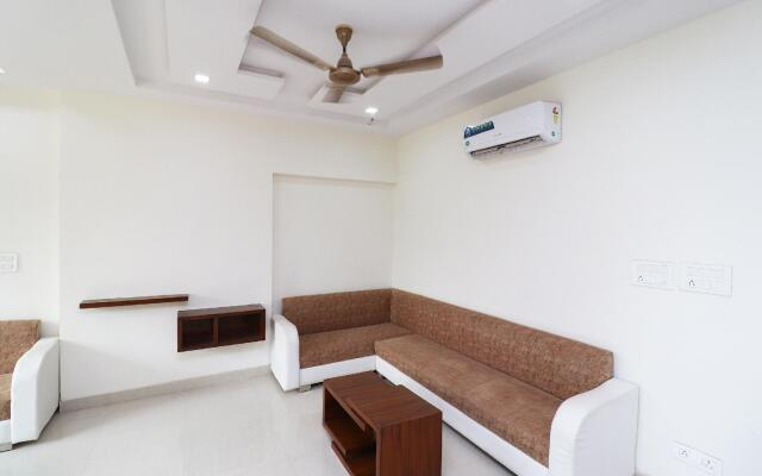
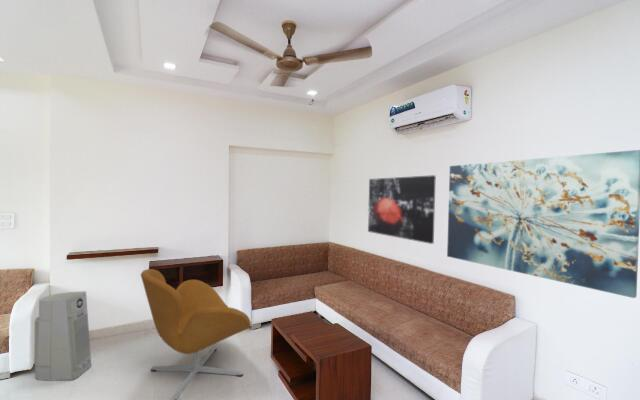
+ armchair [140,268,252,400]
+ wall art [446,149,640,299]
+ air purifier [33,290,92,382]
+ wall art [367,174,437,245]
